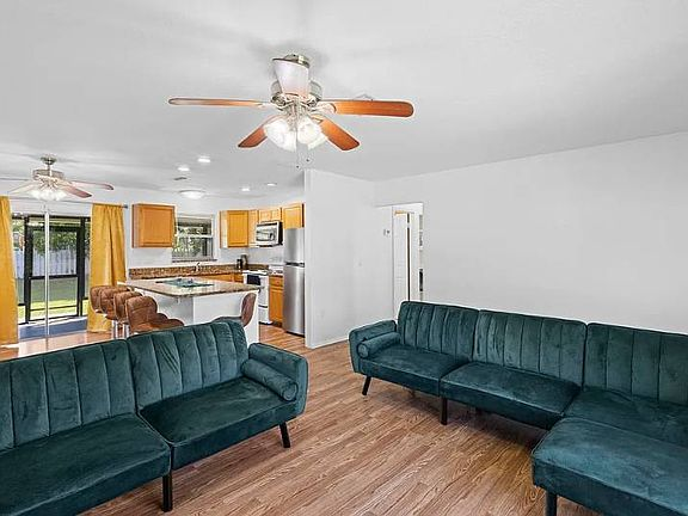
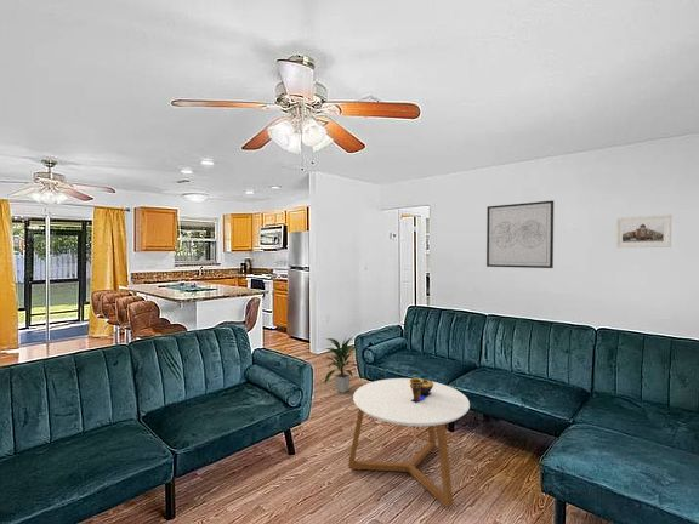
+ indoor plant [324,336,358,394]
+ coffee table [347,377,471,508]
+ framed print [614,213,672,249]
+ decorative bowl [409,377,433,403]
+ wall art [485,199,555,269]
